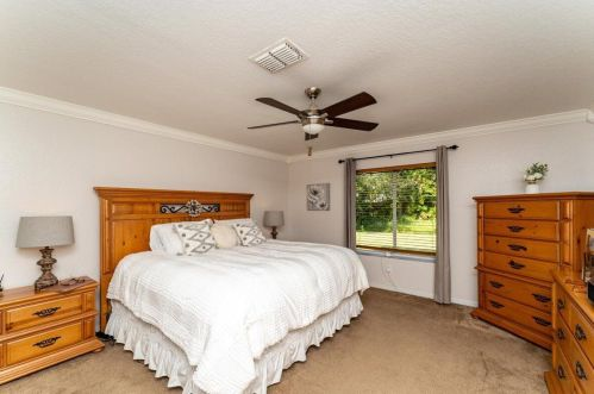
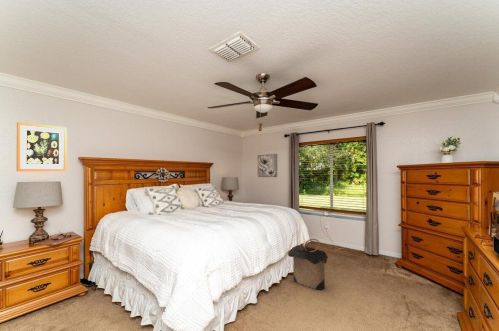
+ laundry hamper [287,238,329,291]
+ wall art [16,121,68,172]
